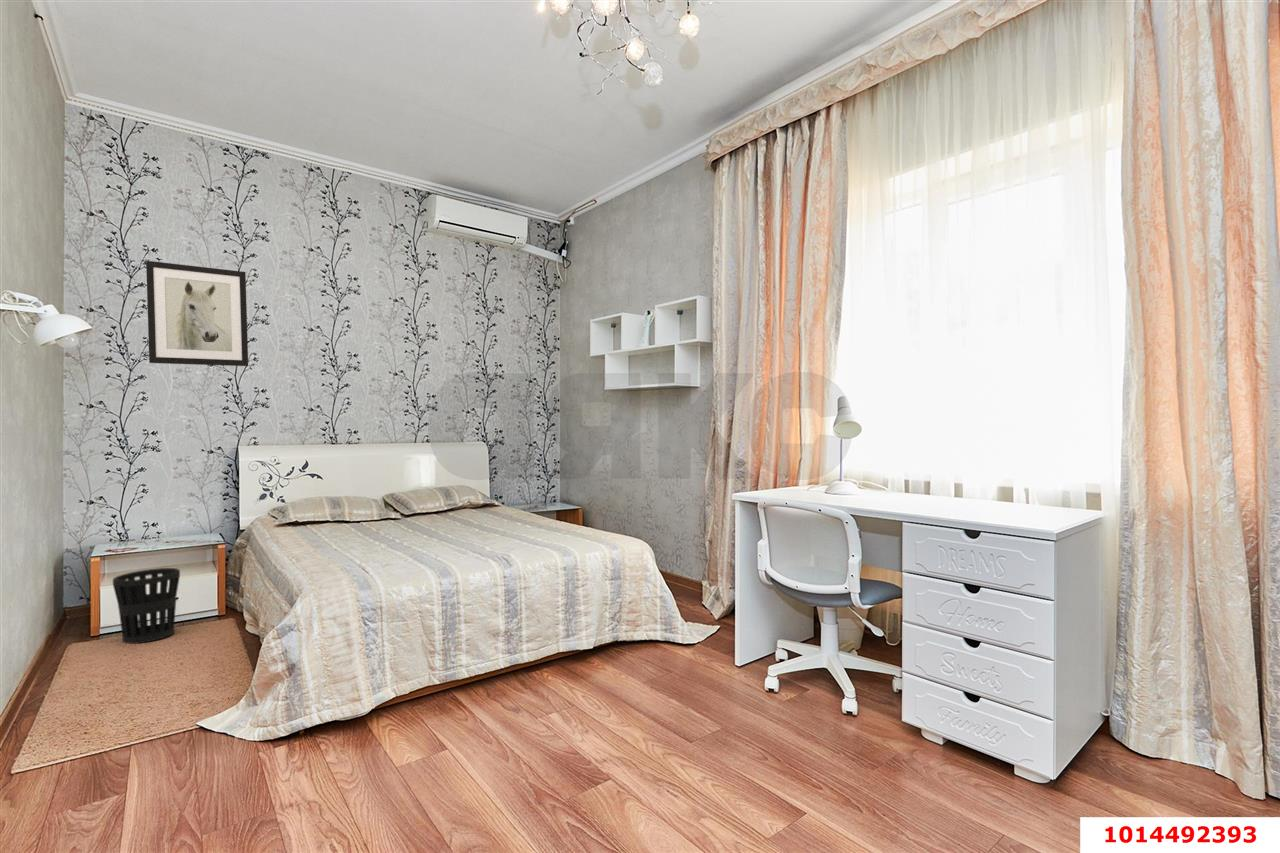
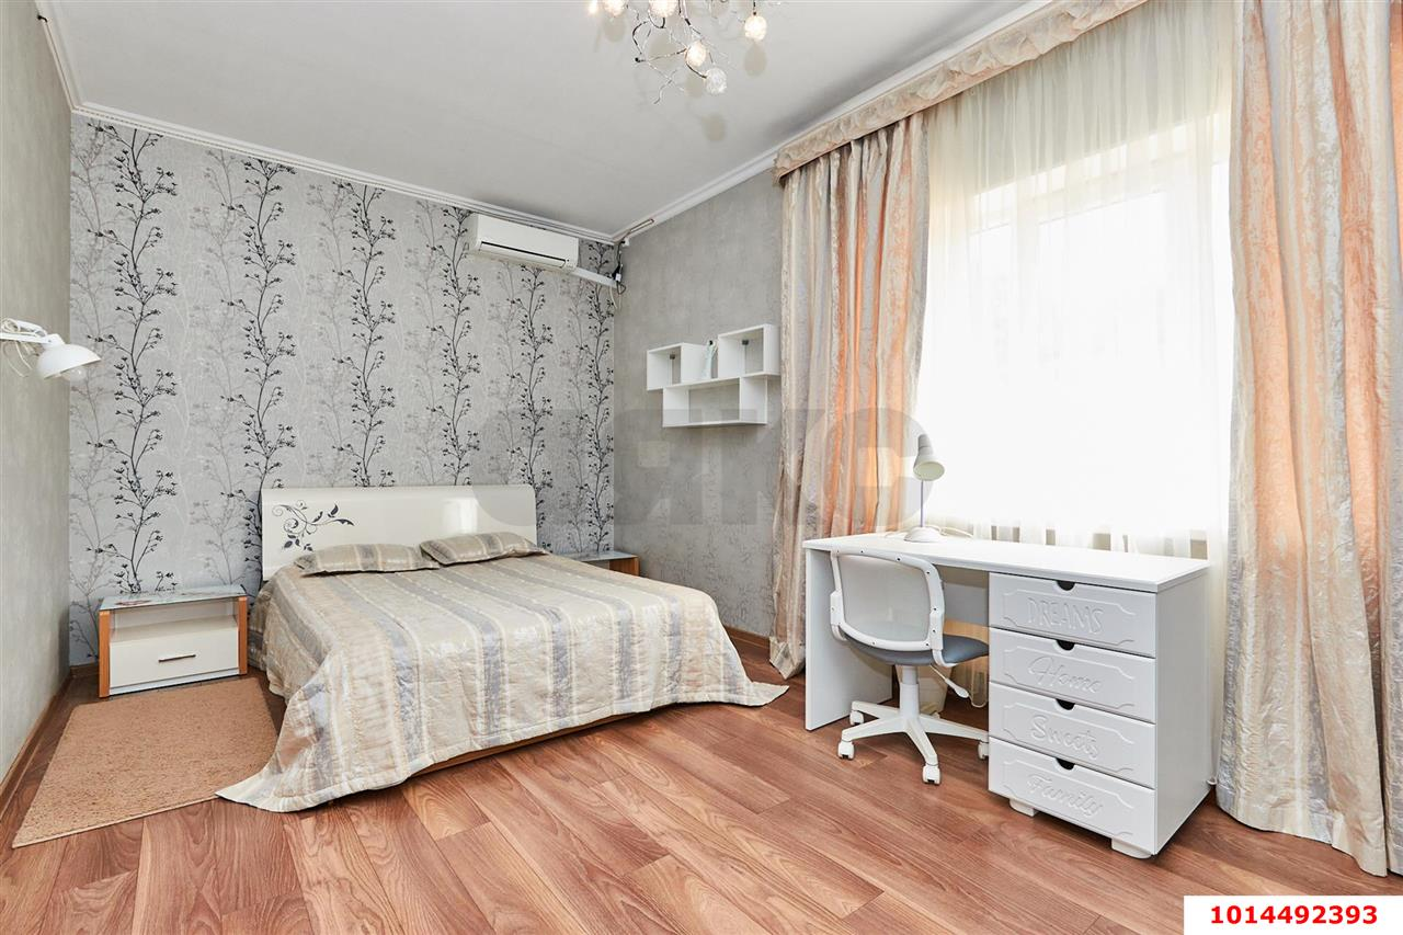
- wall art [145,260,249,367]
- wastebasket [112,567,181,645]
